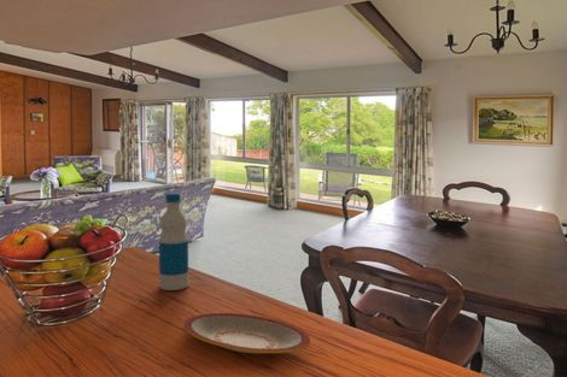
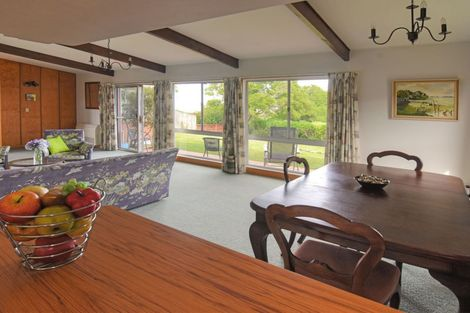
- bottle [158,192,189,291]
- plate [183,312,311,354]
